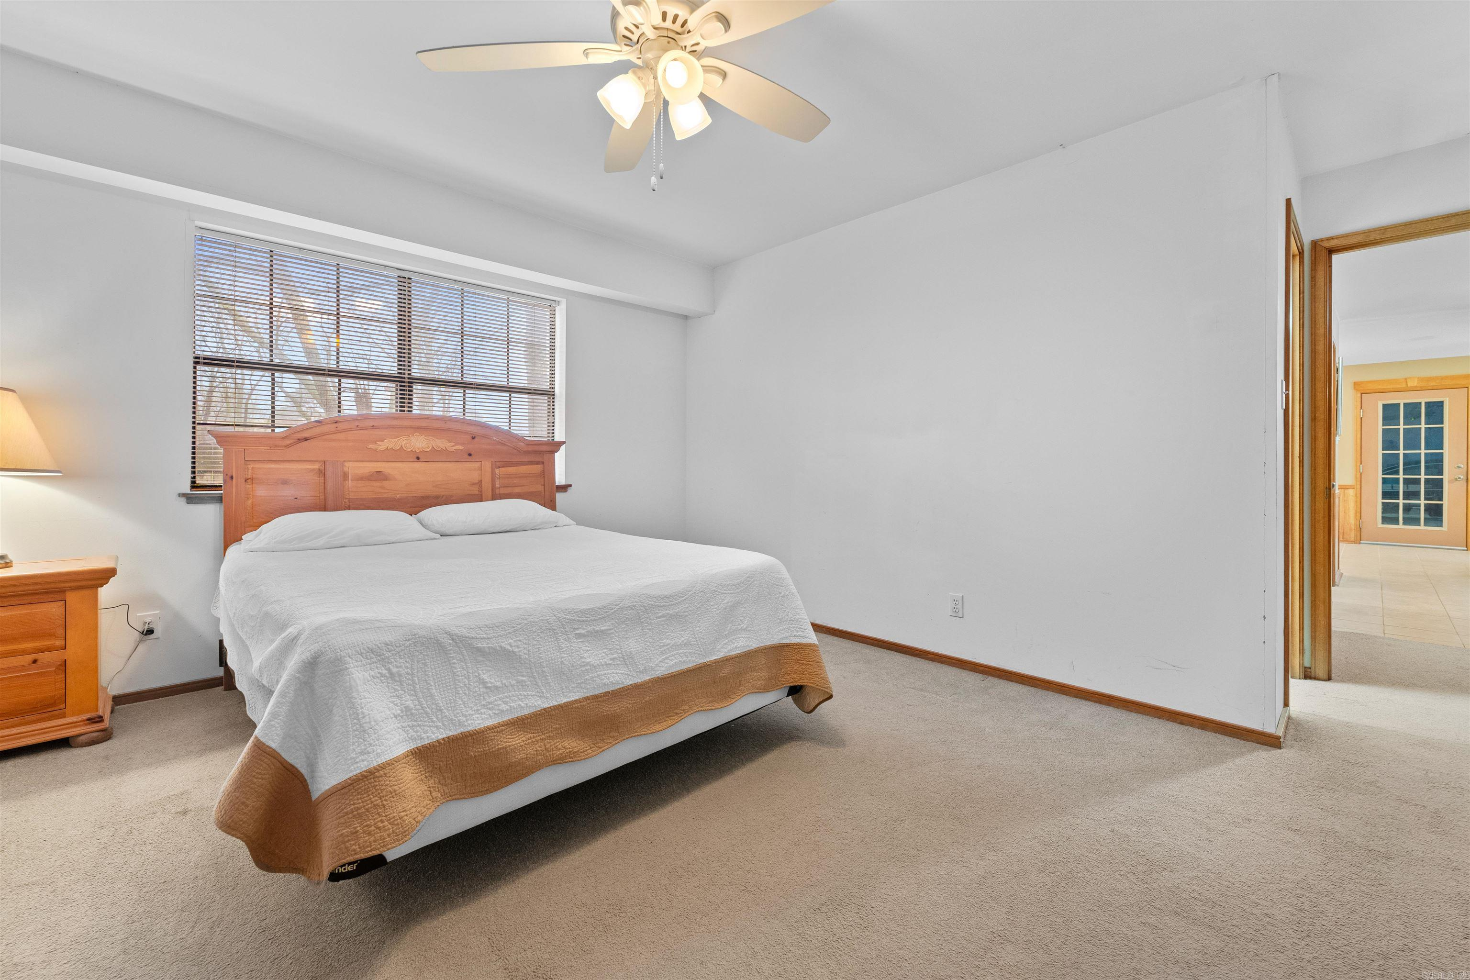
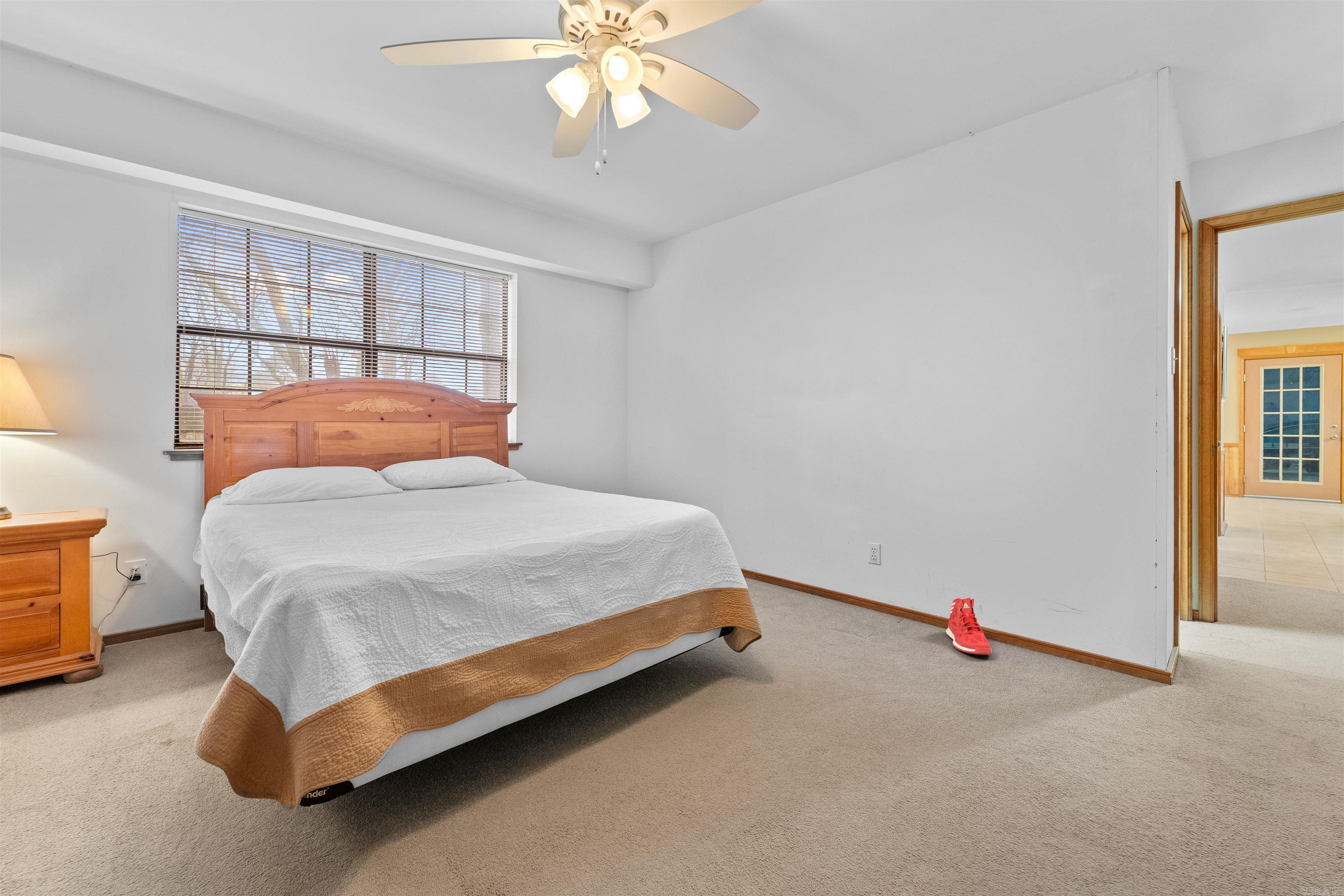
+ sneaker [945,597,992,655]
